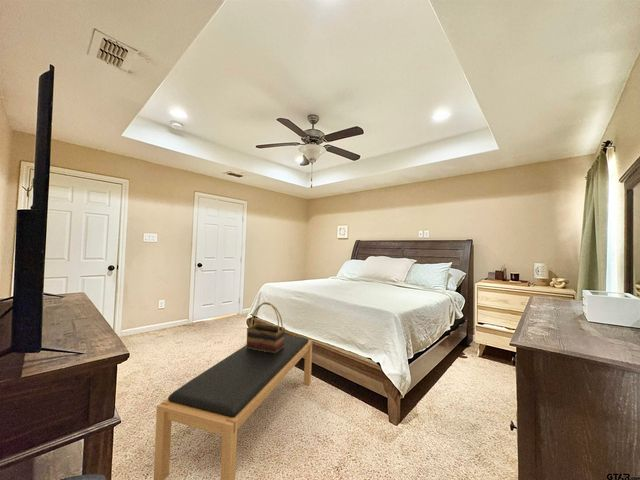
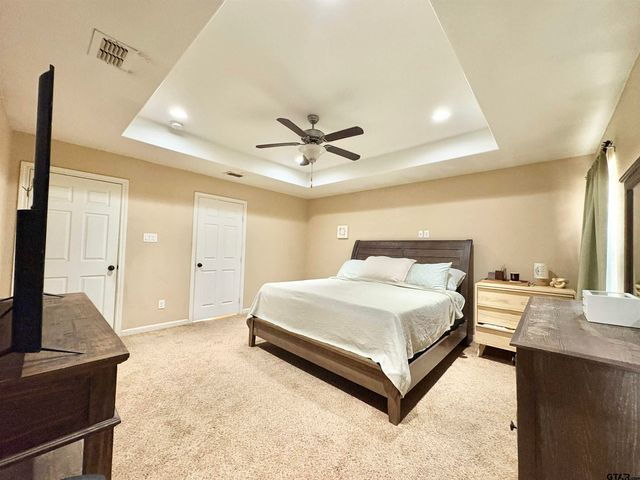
- bench [153,334,313,480]
- woven basket [246,301,286,354]
